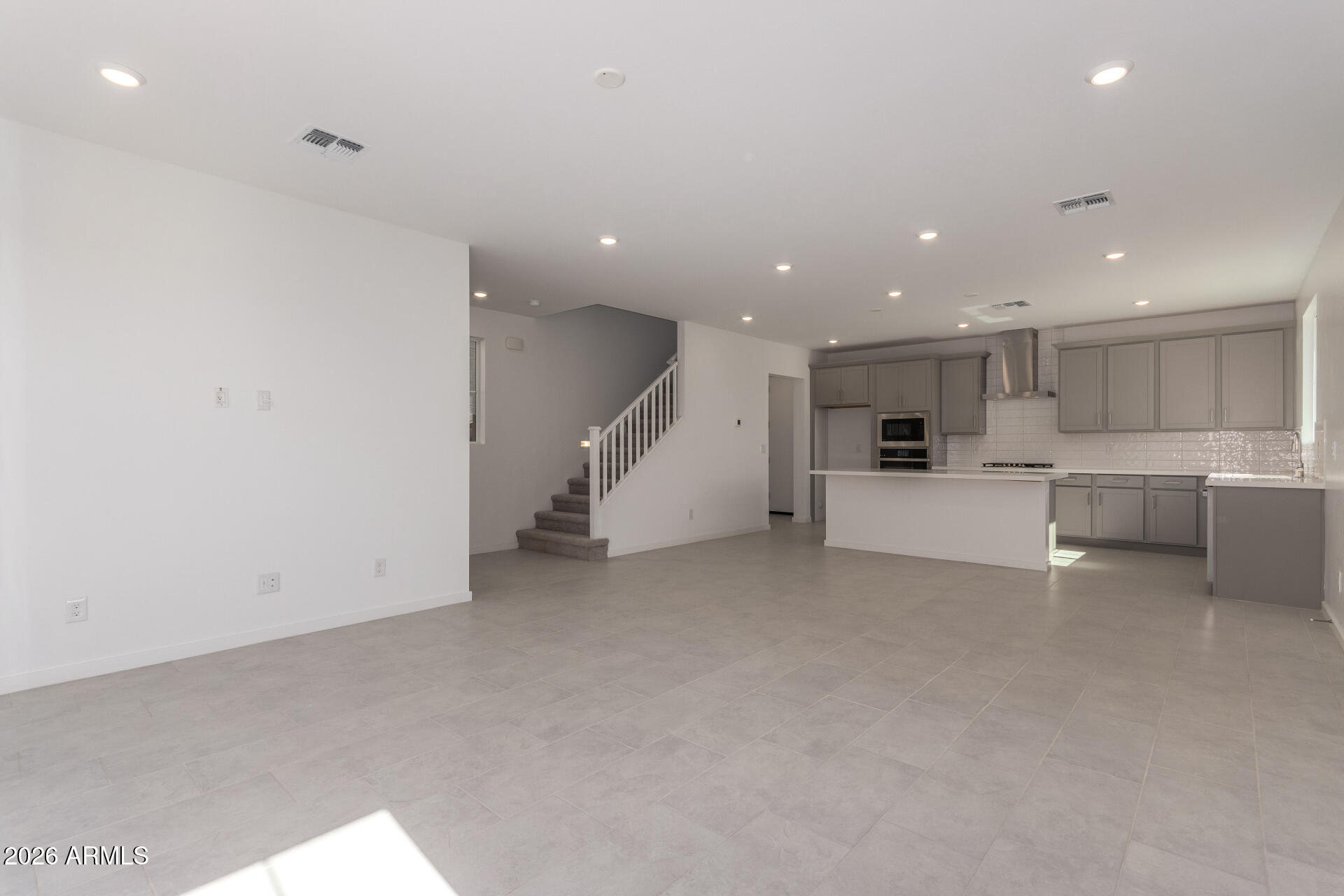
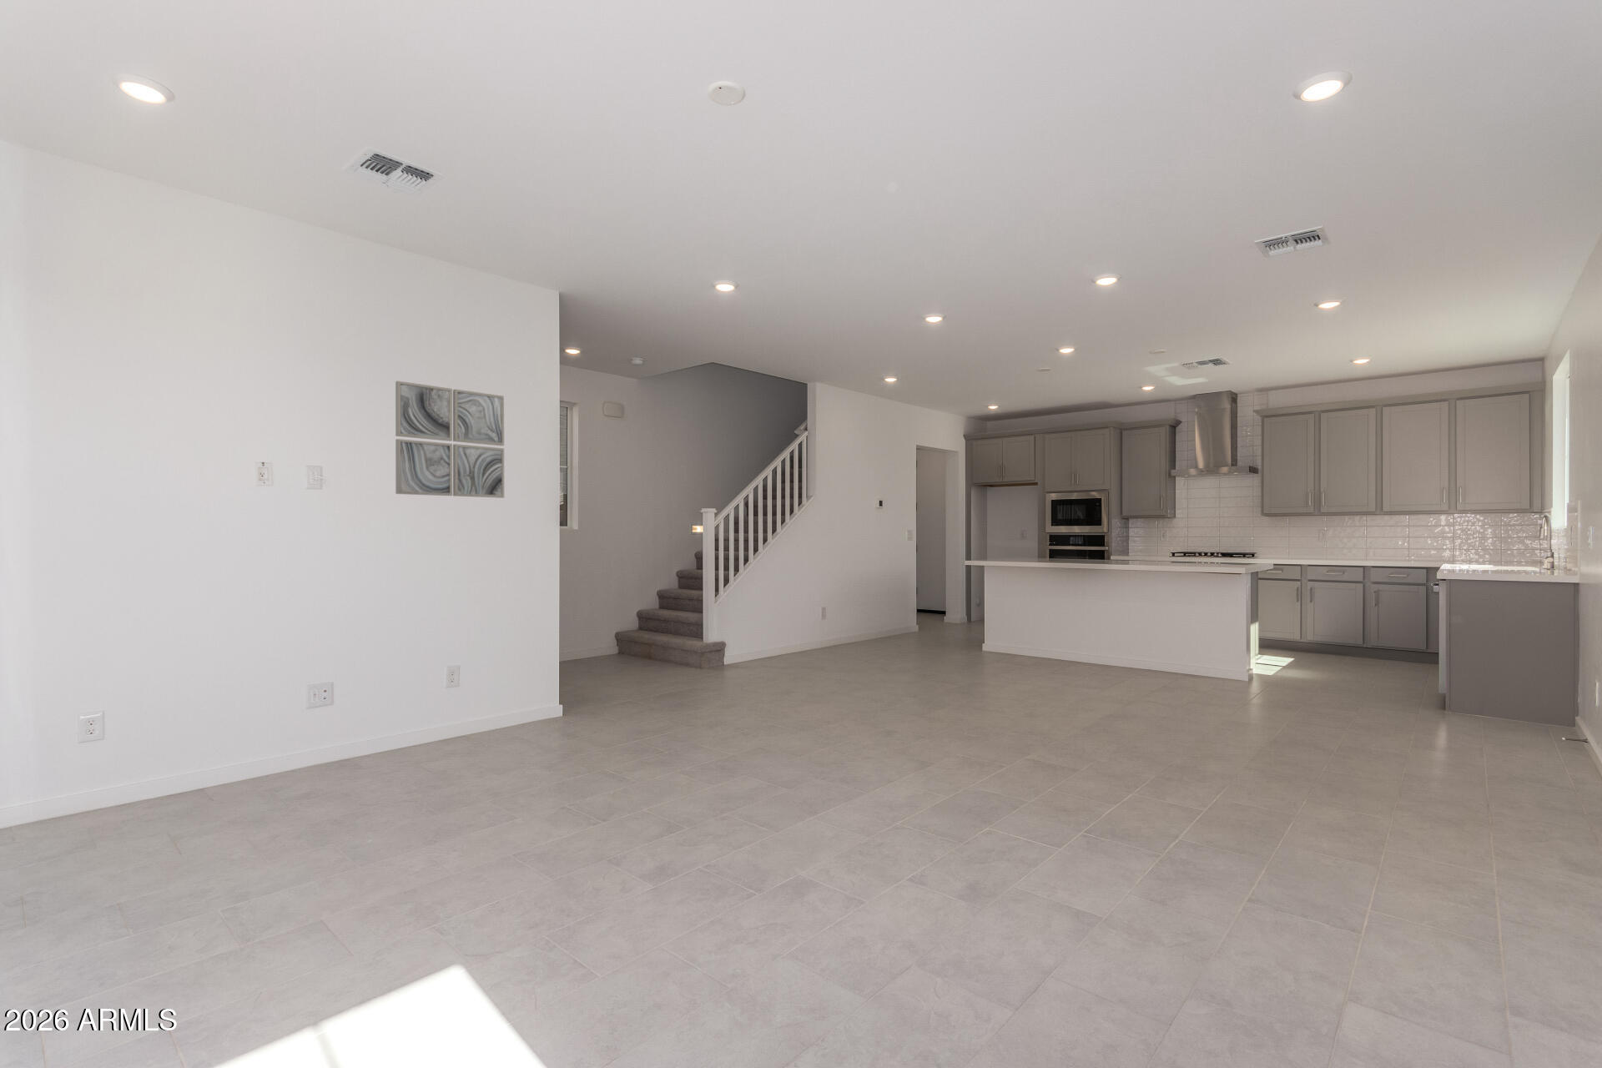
+ wall art [395,380,504,499]
